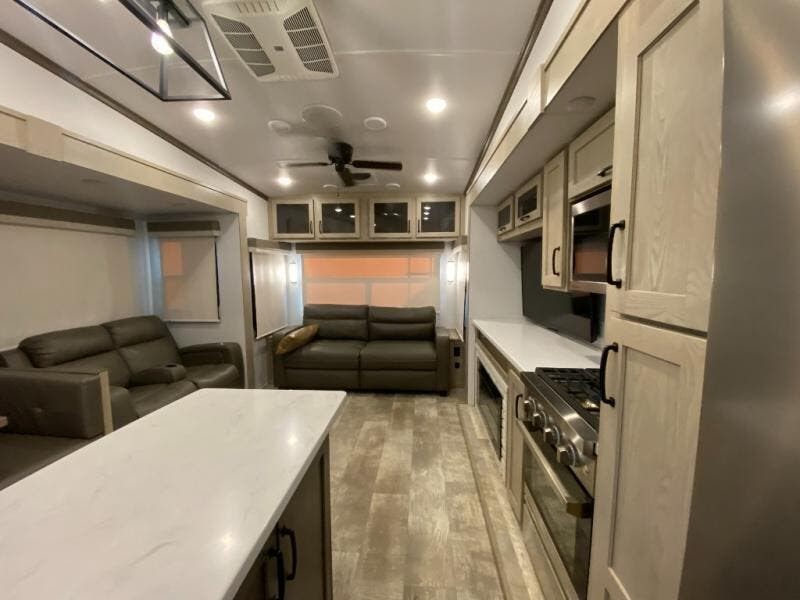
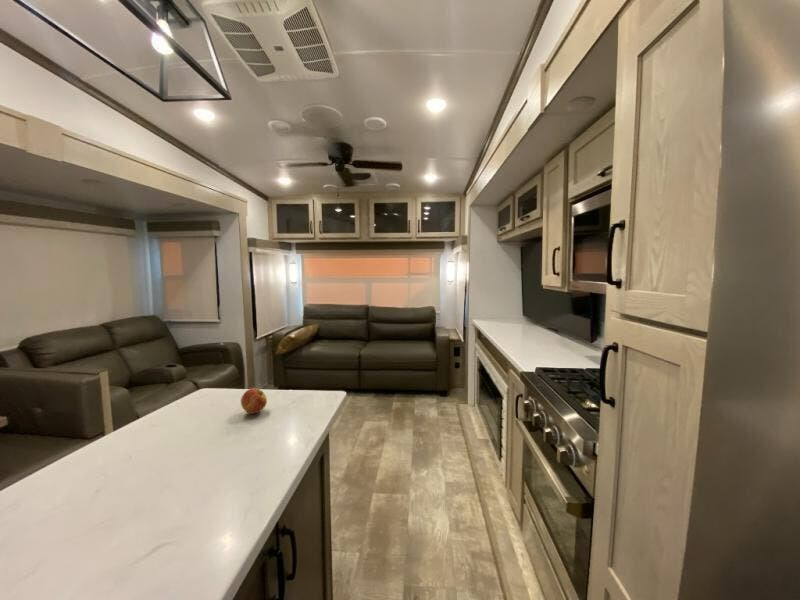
+ apple [240,387,268,415]
